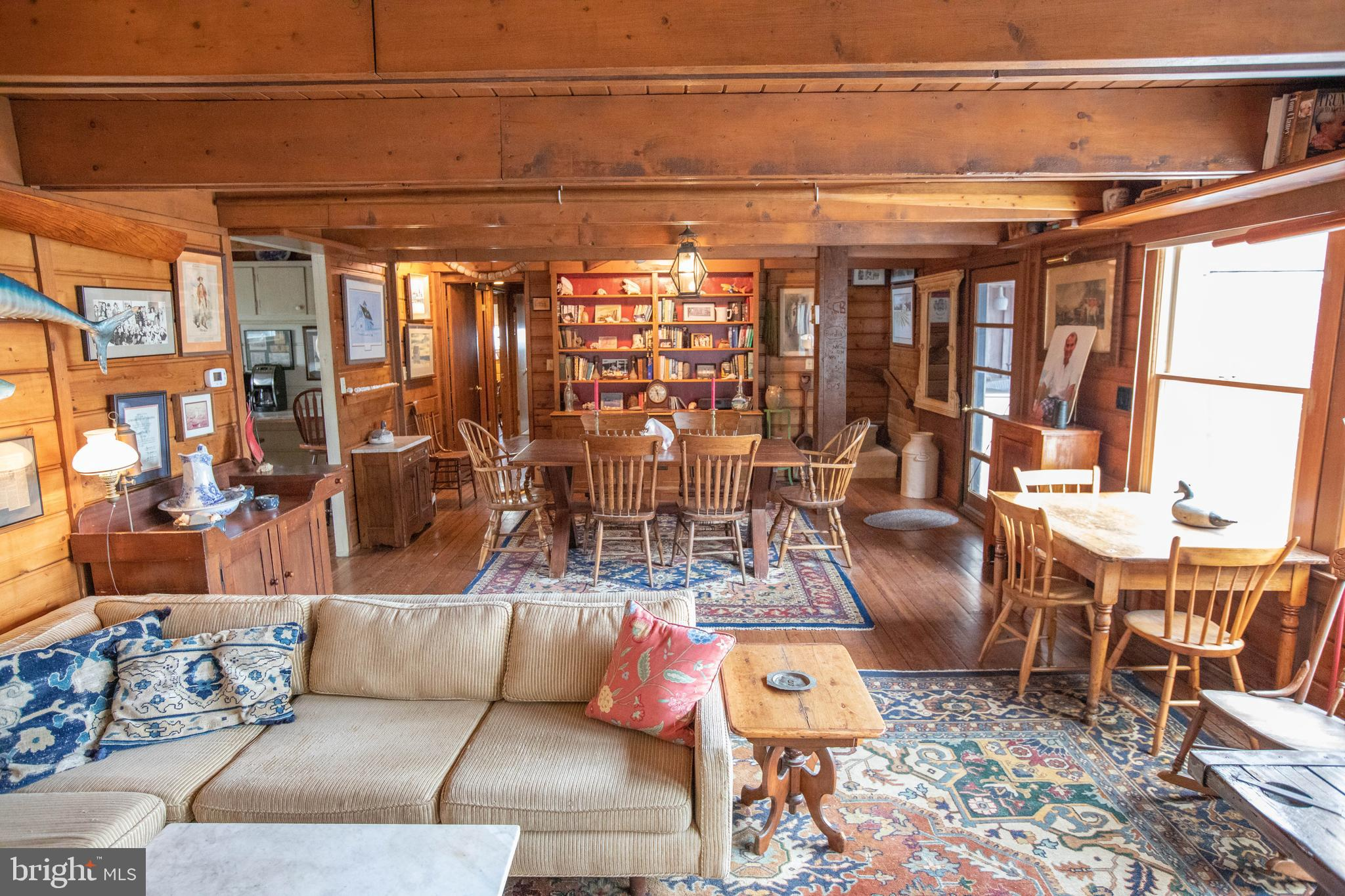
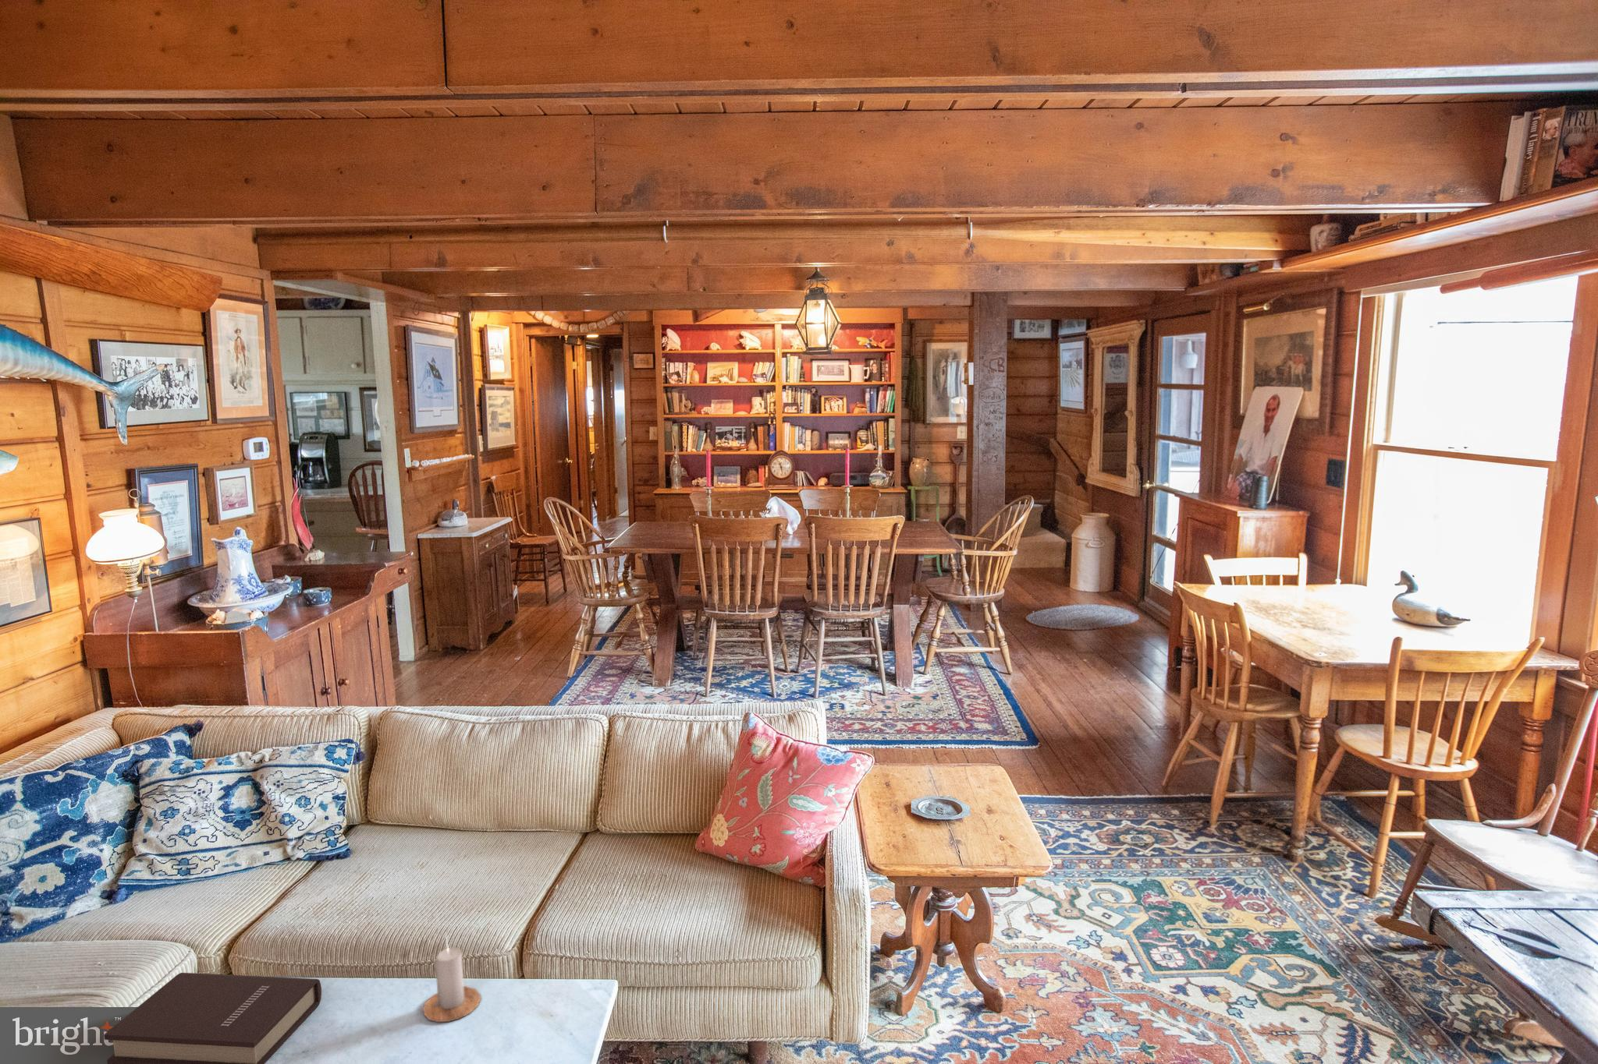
+ book [103,973,322,1064]
+ candle [422,932,481,1022]
